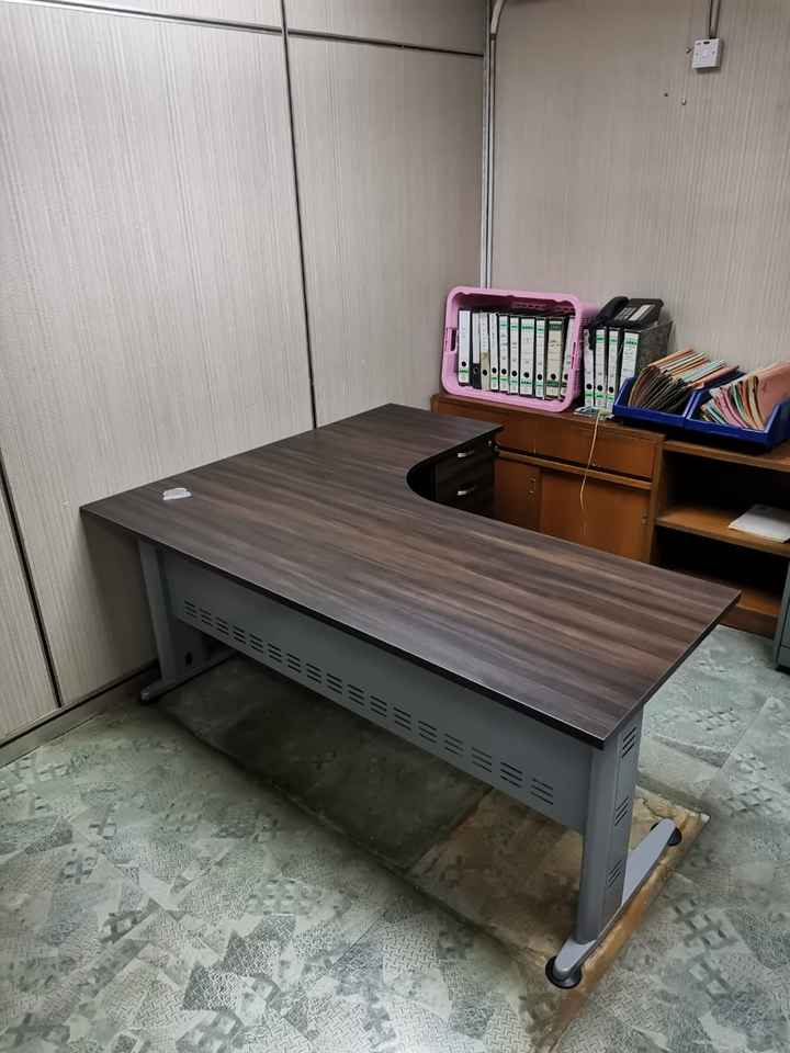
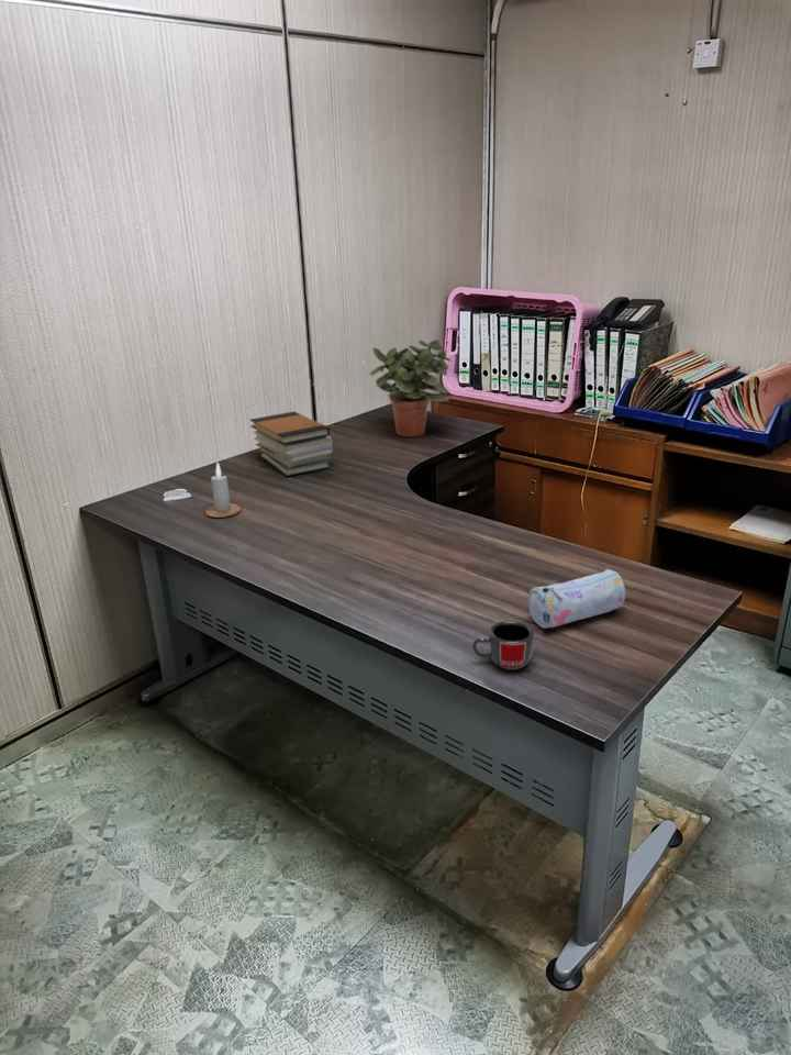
+ pencil case [527,568,626,630]
+ mug [471,620,535,671]
+ candle [204,462,243,519]
+ potted plant [368,338,453,438]
+ book stack [248,410,334,477]
